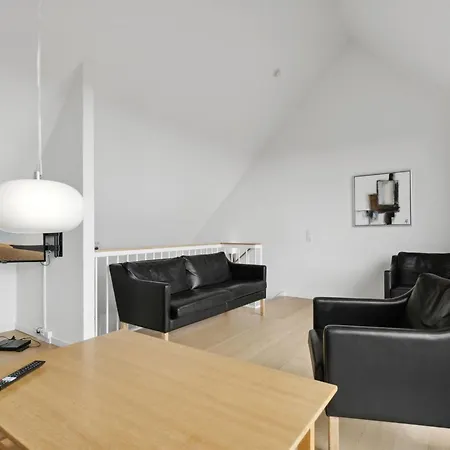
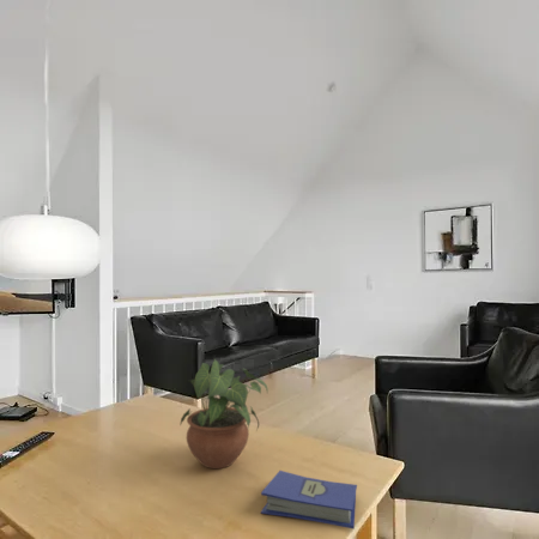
+ hardcover book [259,470,358,531]
+ potted plant [178,358,270,470]
